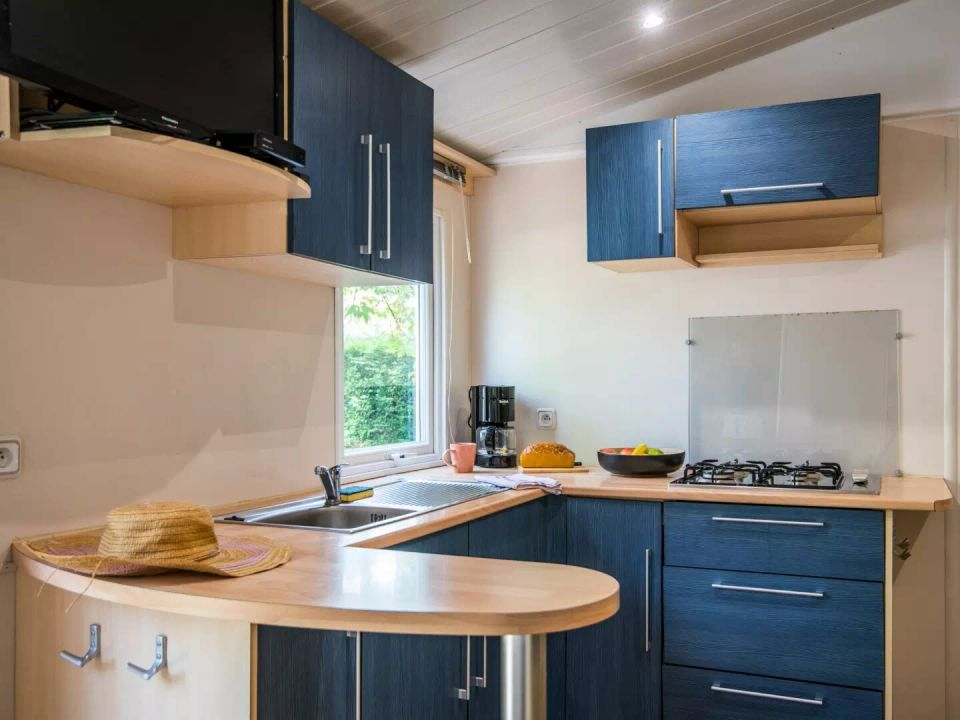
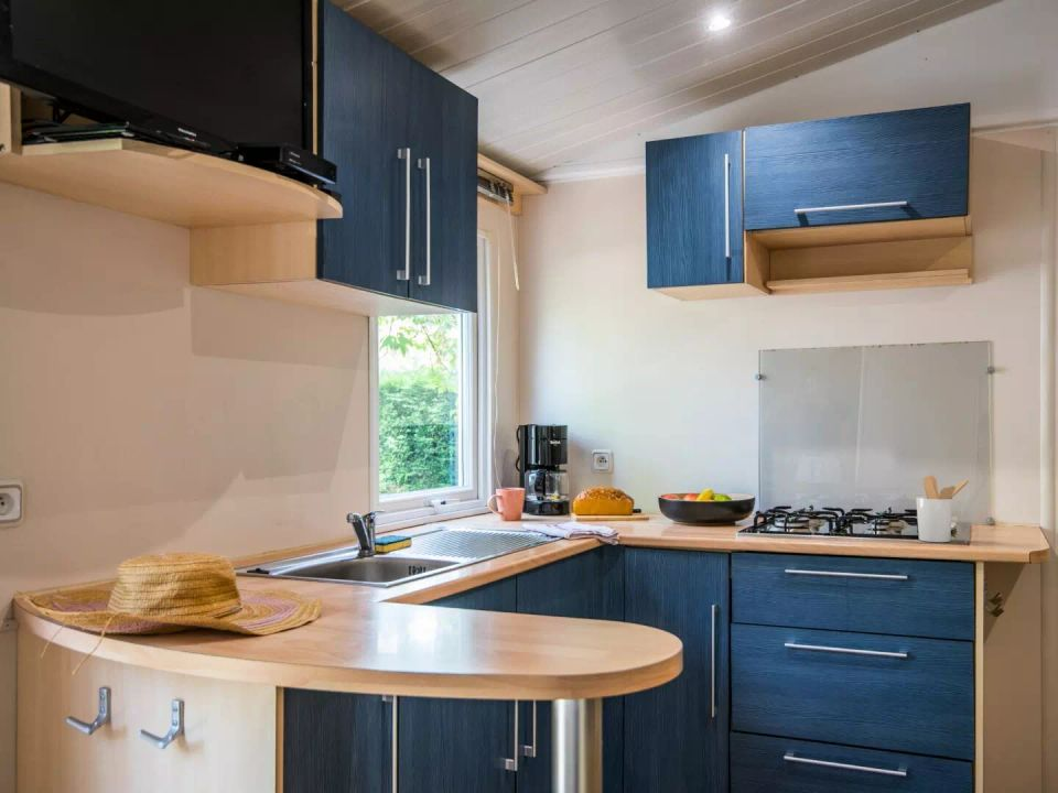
+ utensil holder [915,475,970,543]
